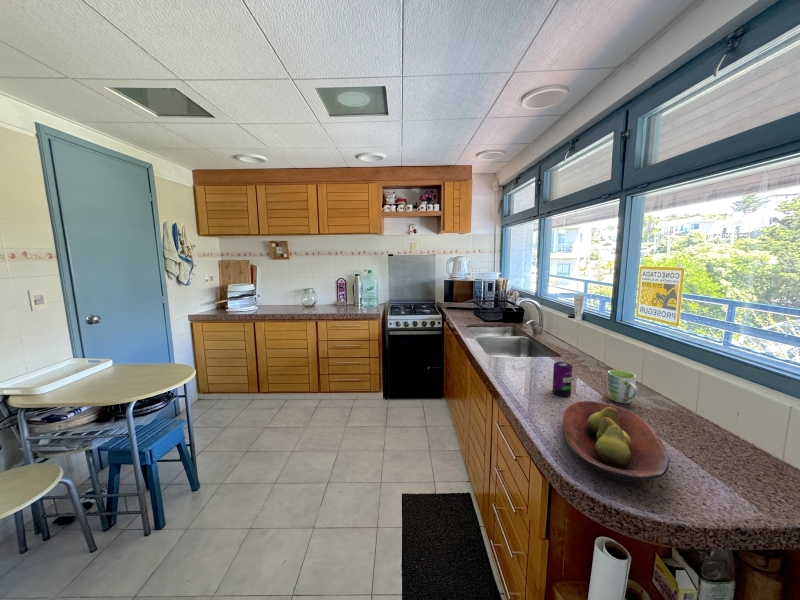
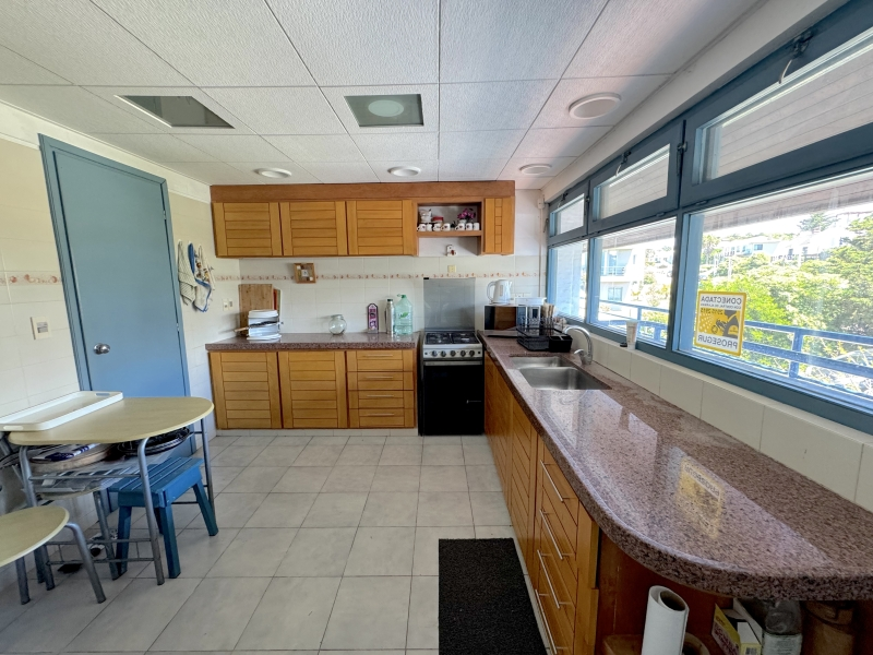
- fruit bowl [562,400,670,483]
- mug [606,369,638,404]
- beverage can [551,361,573,398]
